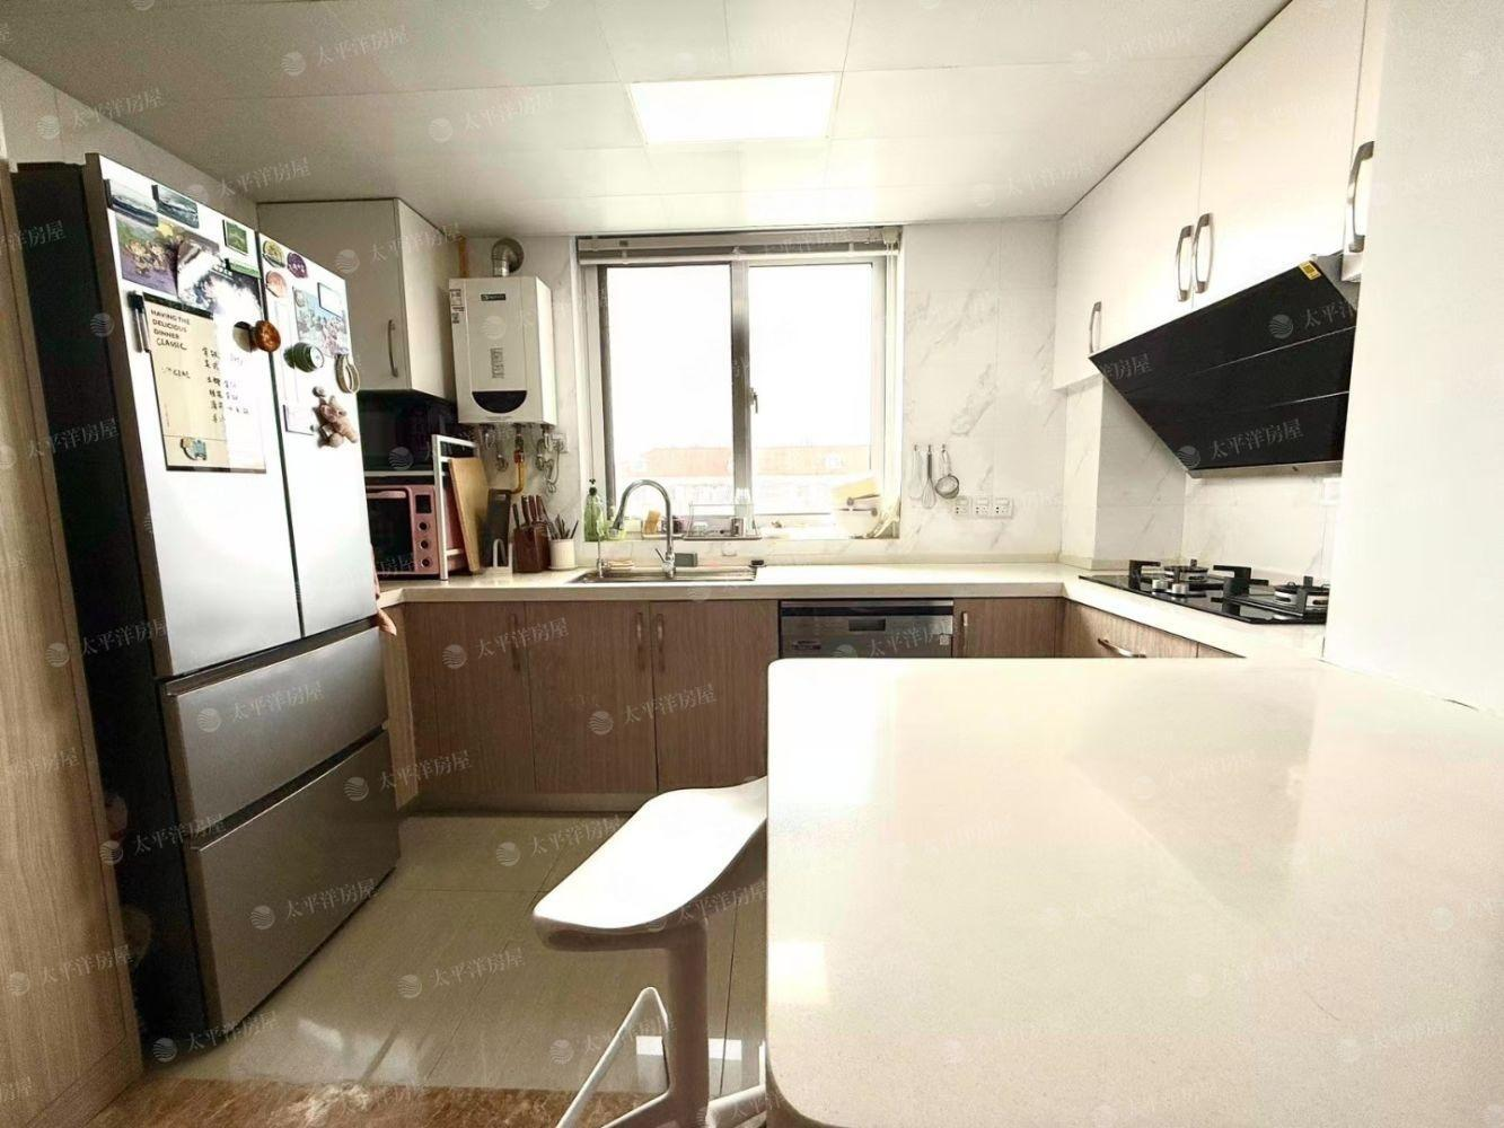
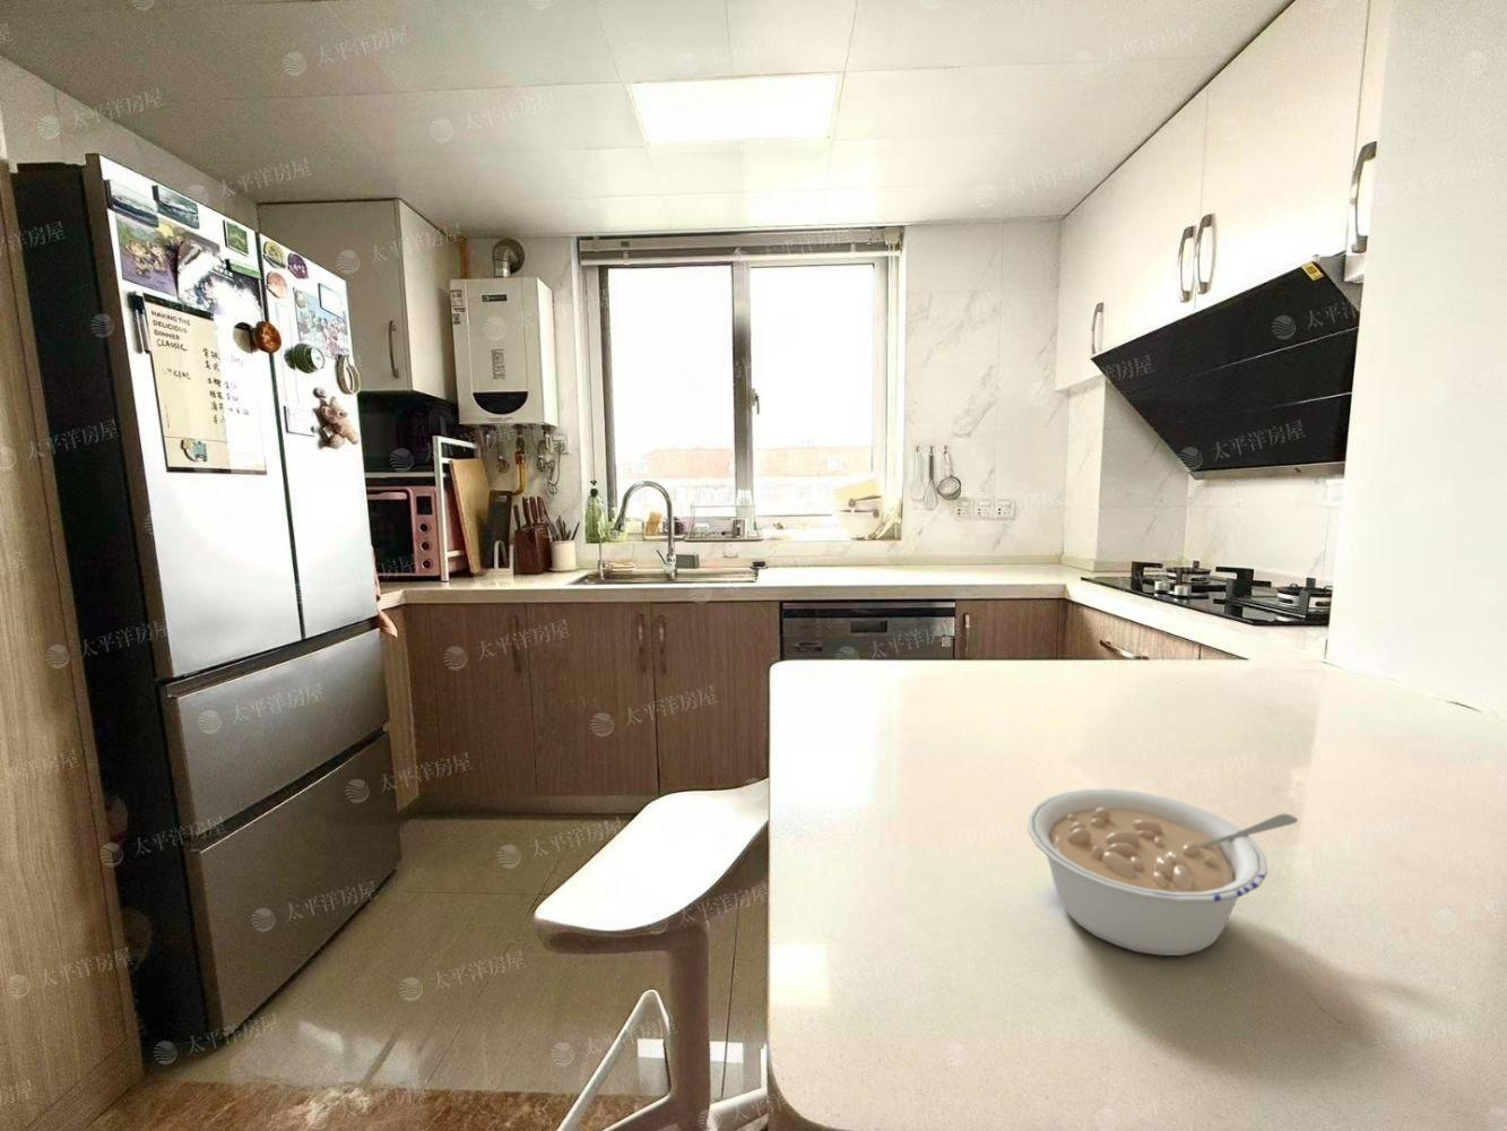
+ legume [1026,788,1299,956]
